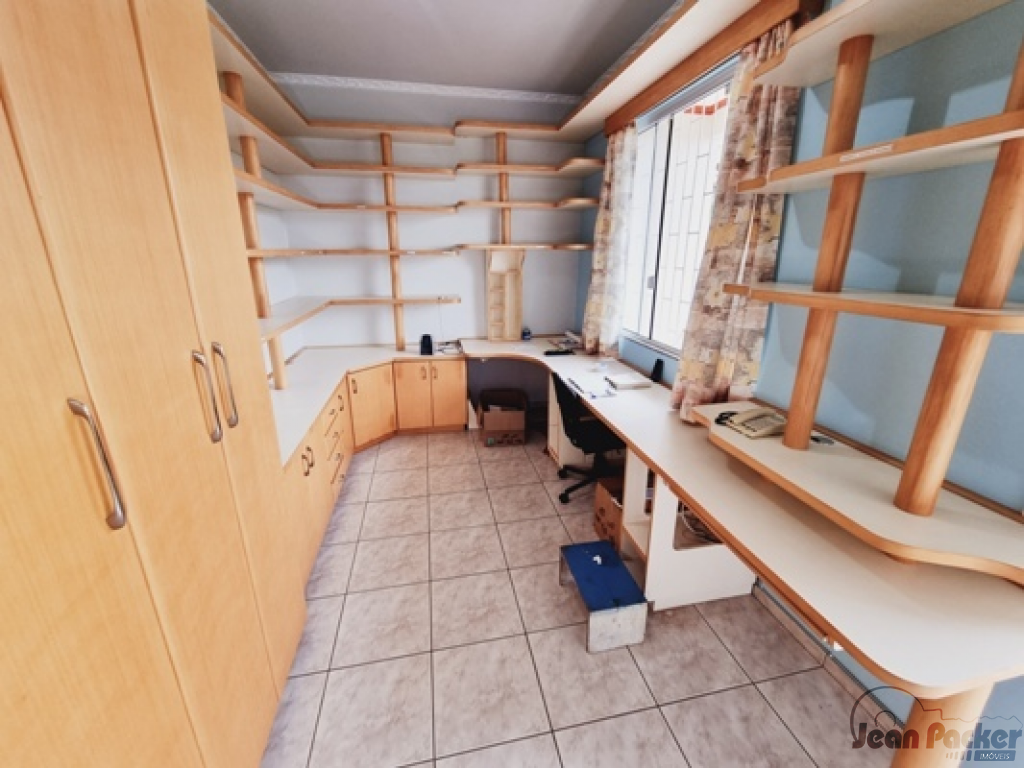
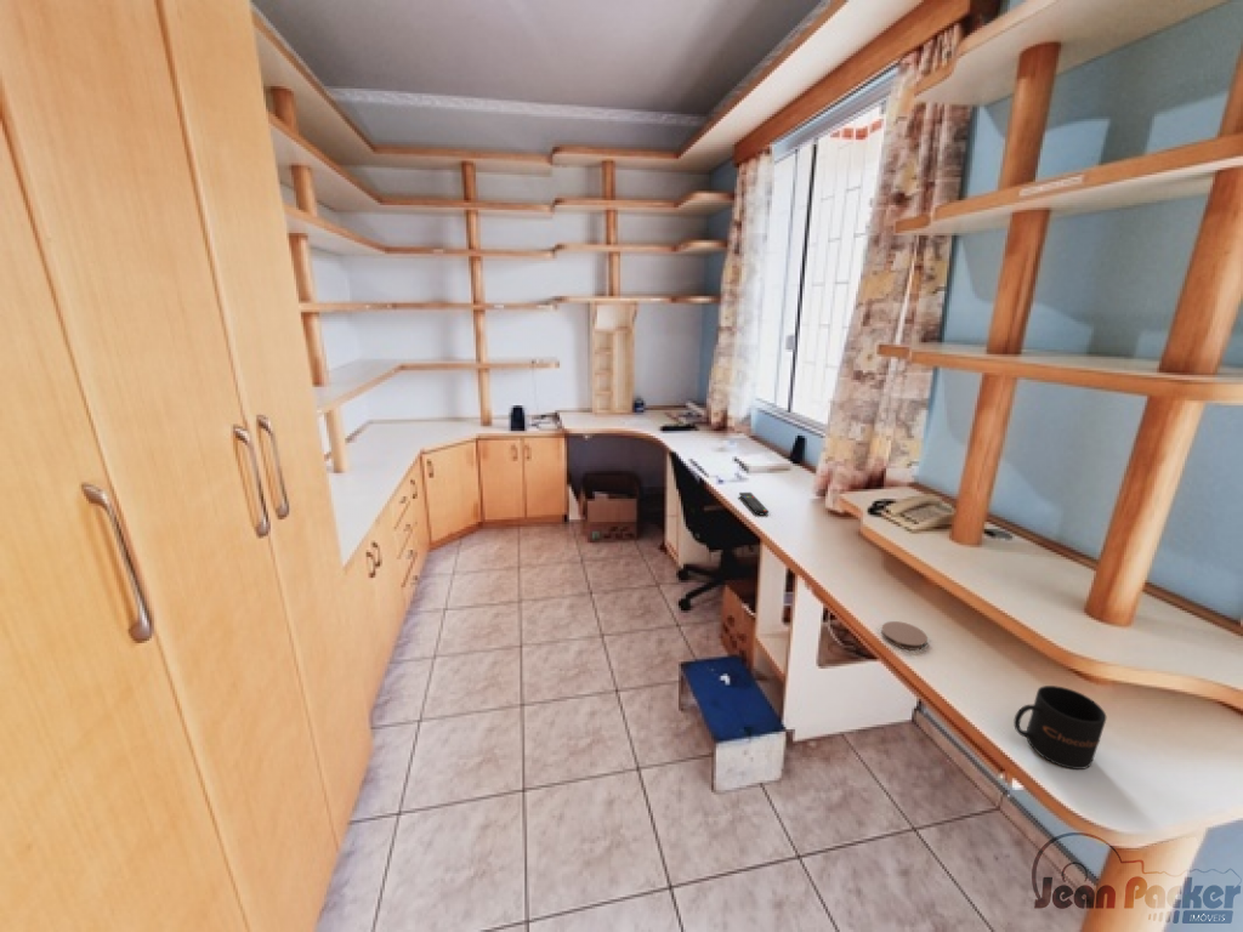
+ remote control [738,491,770,516]
+ mug [1012,684,1107,771]
+ coaster [880,620,929,652]
